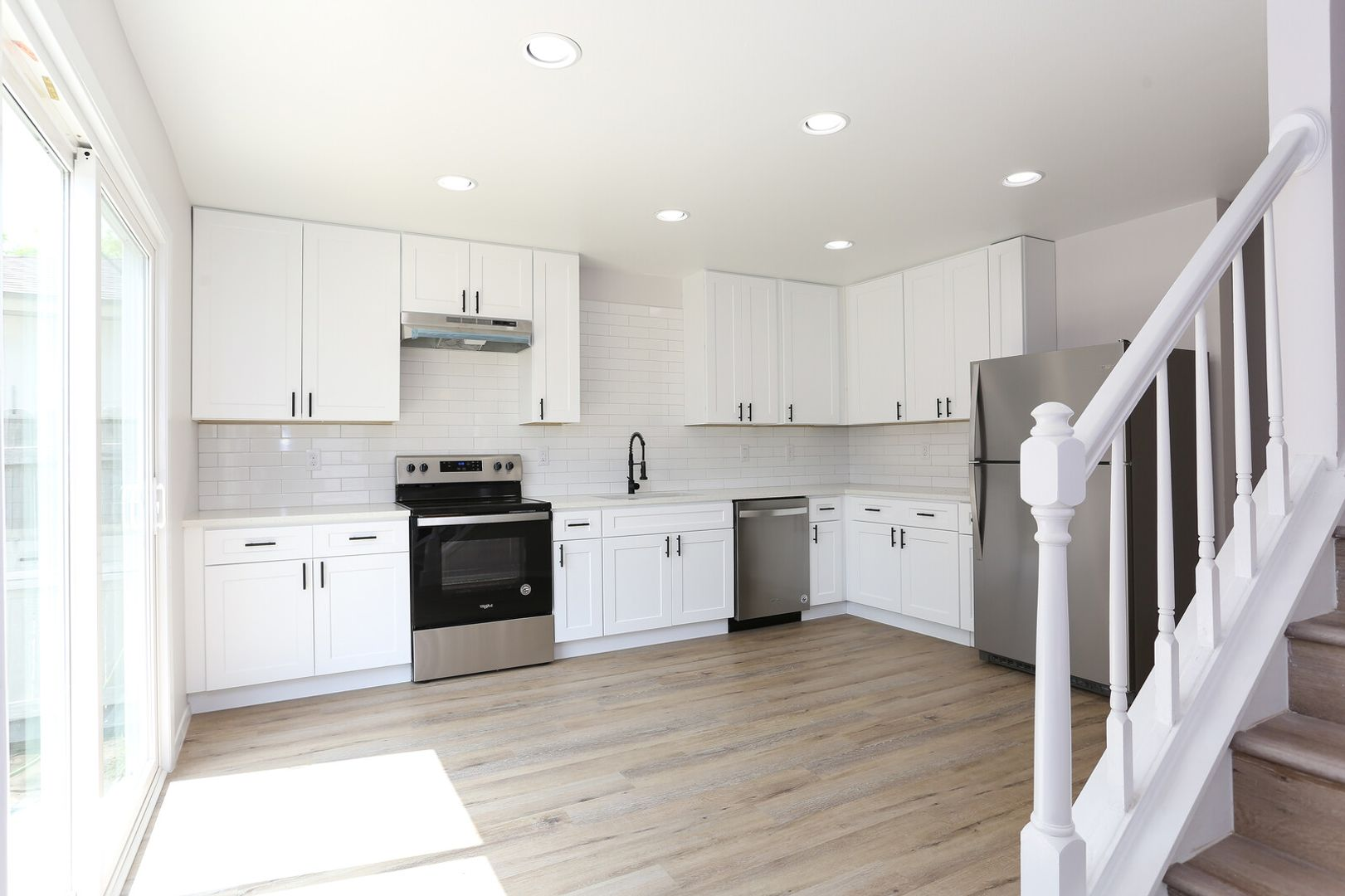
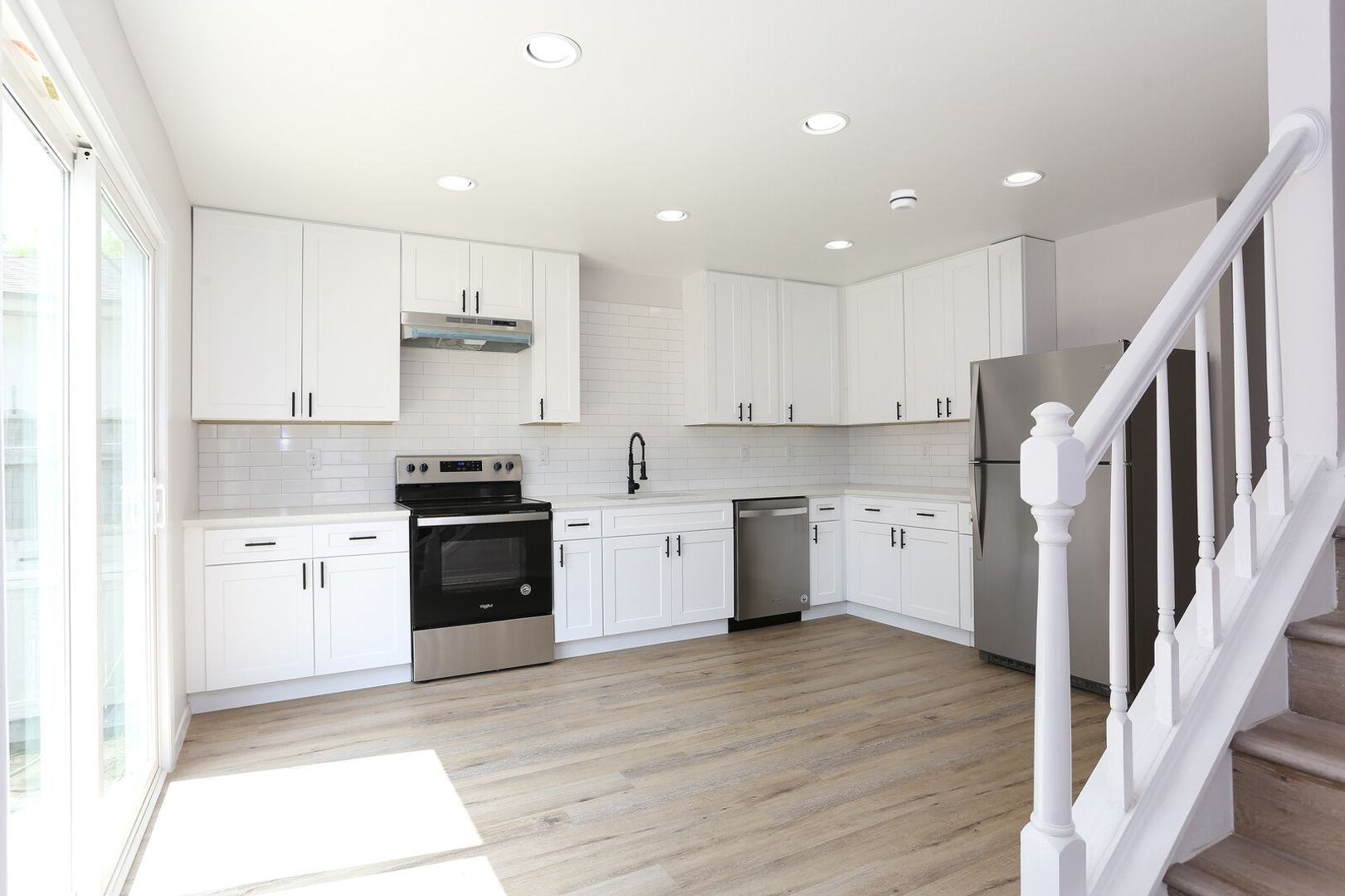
+ smoke detector [889,188,919,212]
